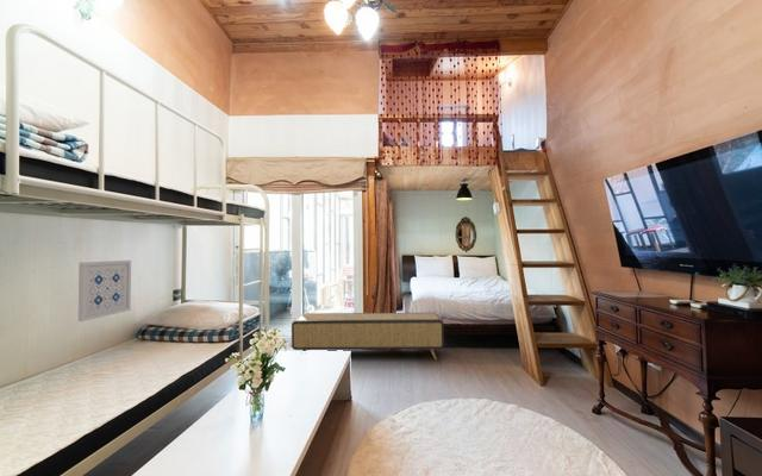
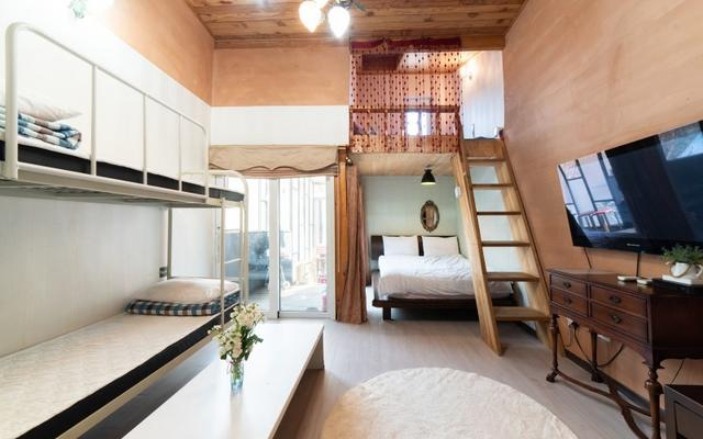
- storage bench [291,312,445,361]
- wall art [77,259,132,322]
